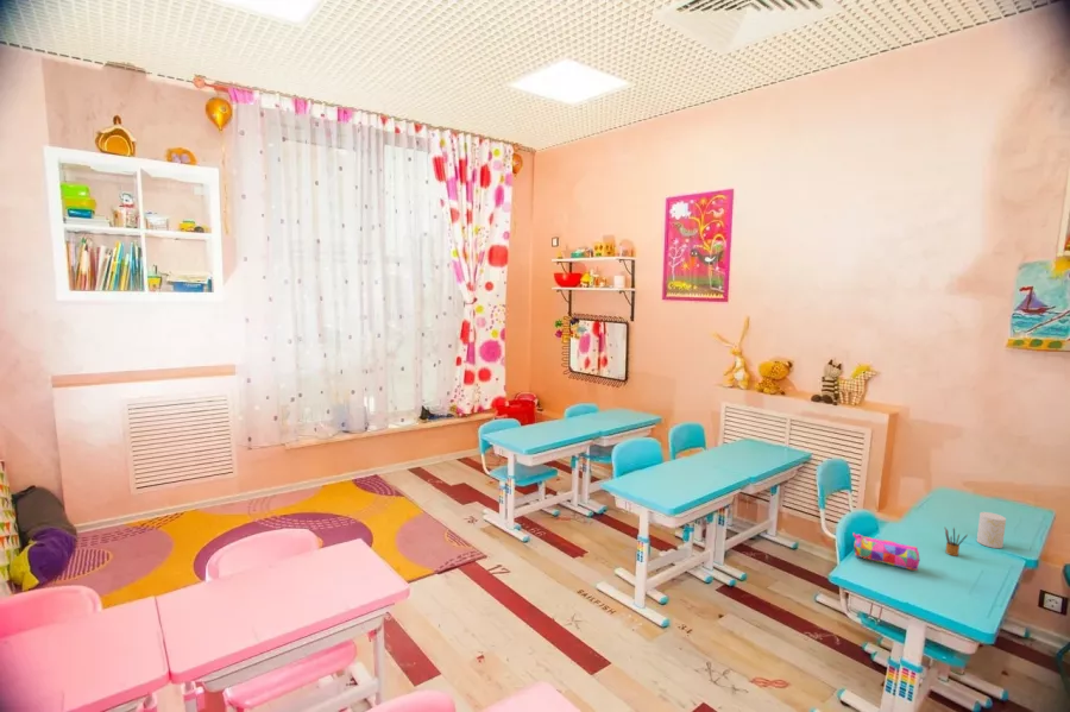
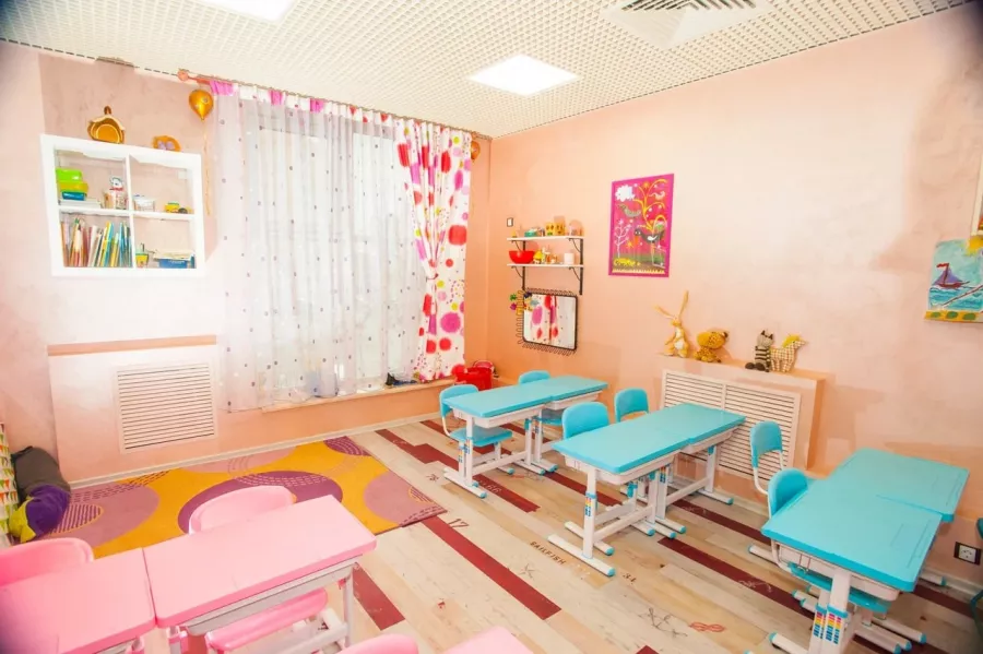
- cup [976,511,1007,549]
- pencil case [852,531,920,572]
- pencil box [944,527,969,557]
